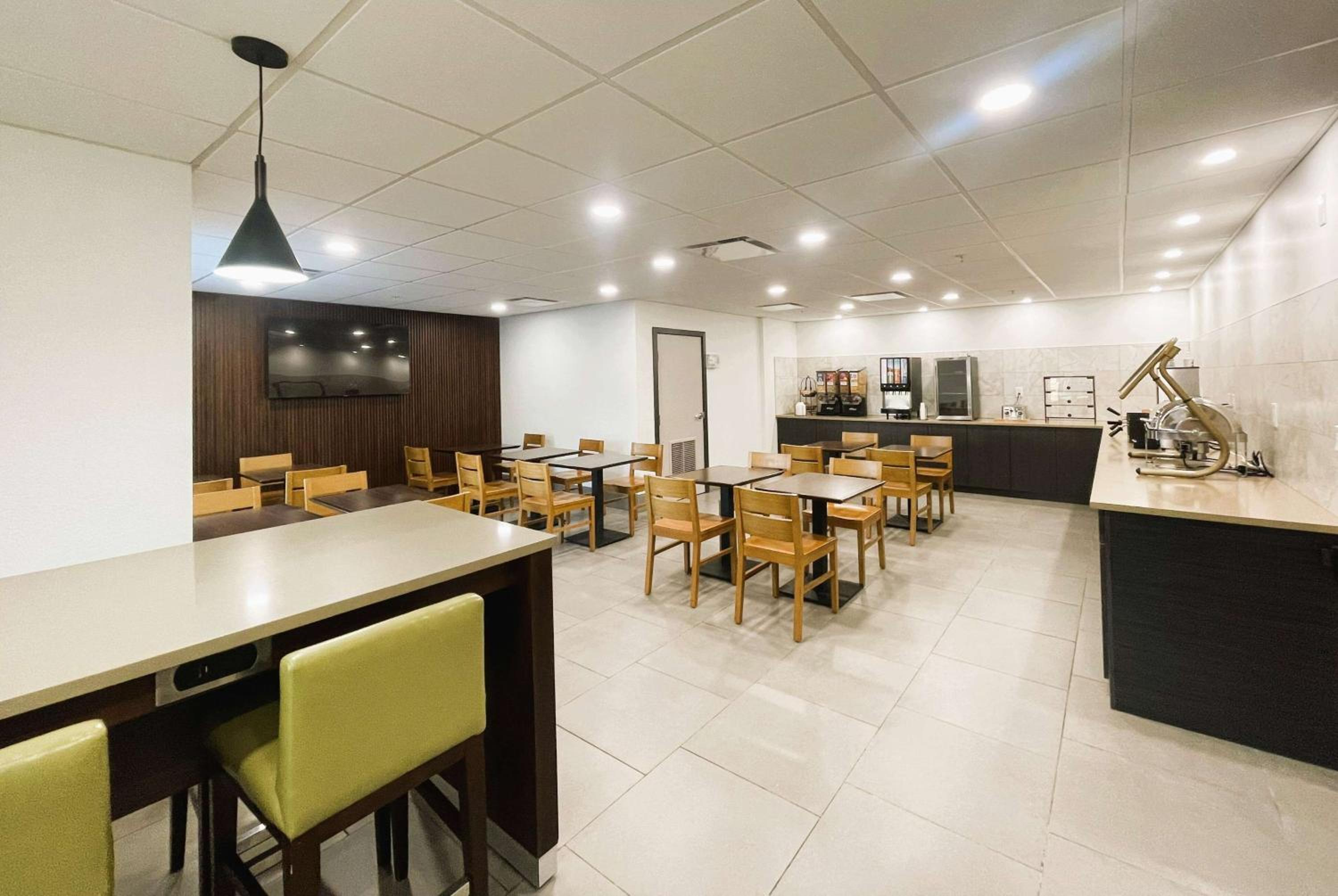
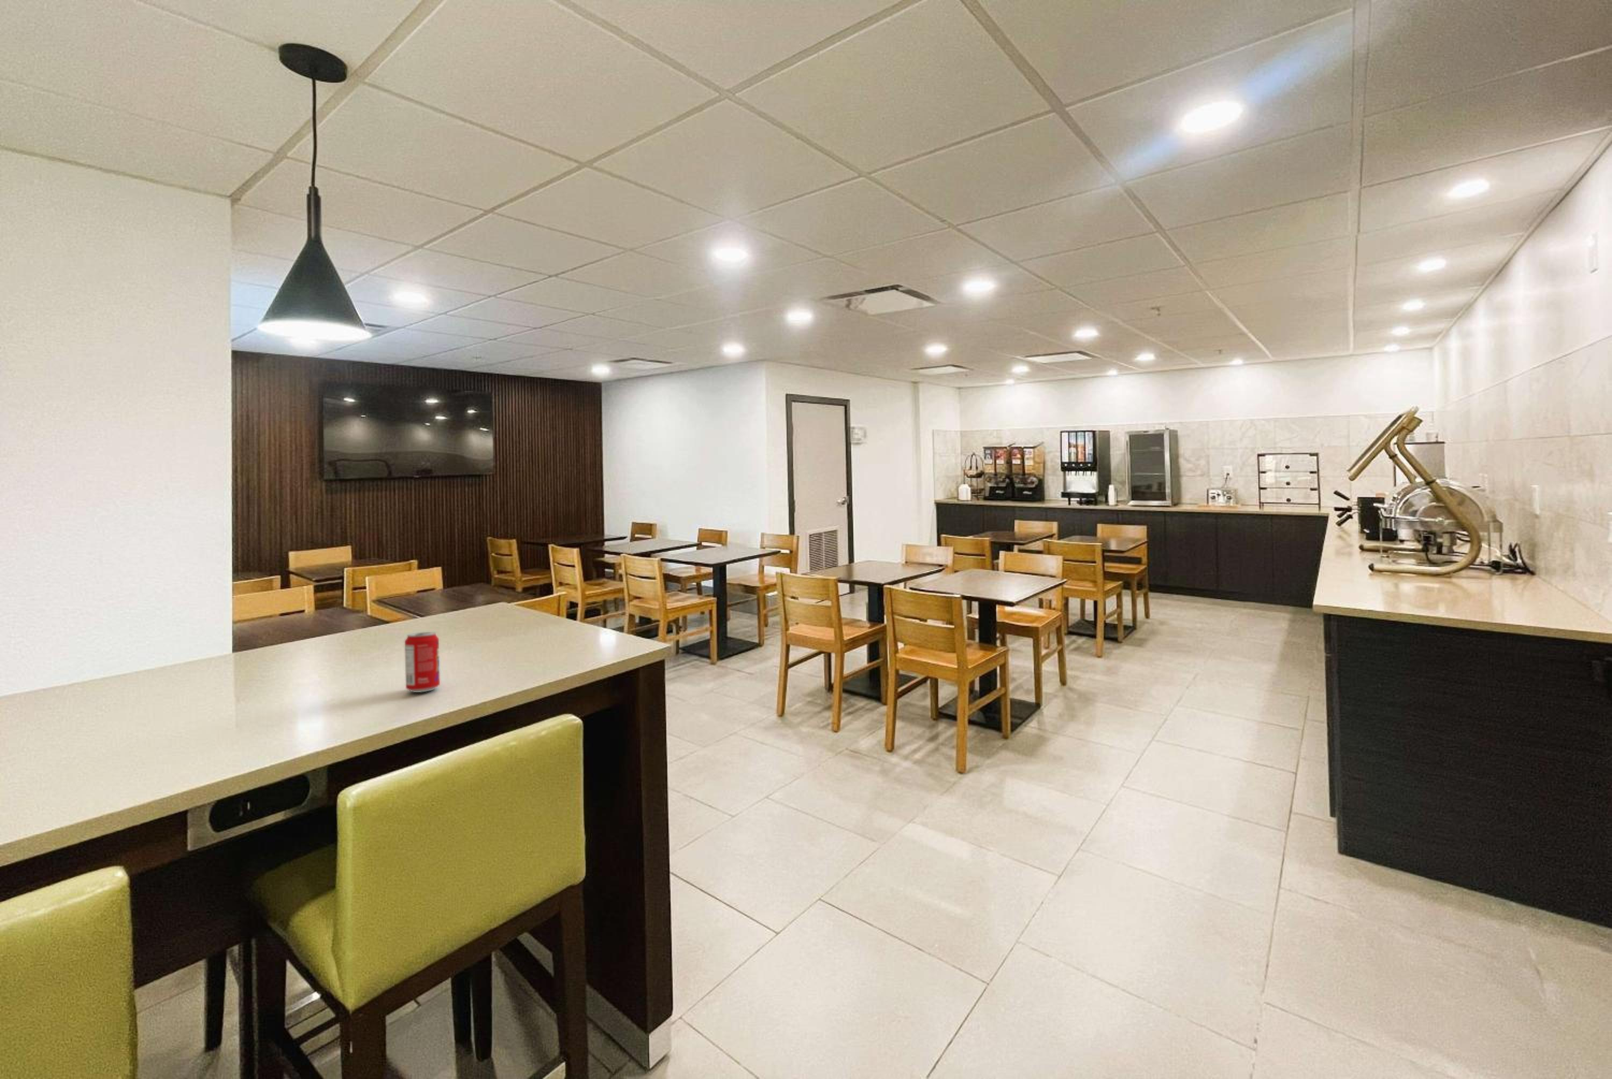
+ beverage can [404,631,441,692]
